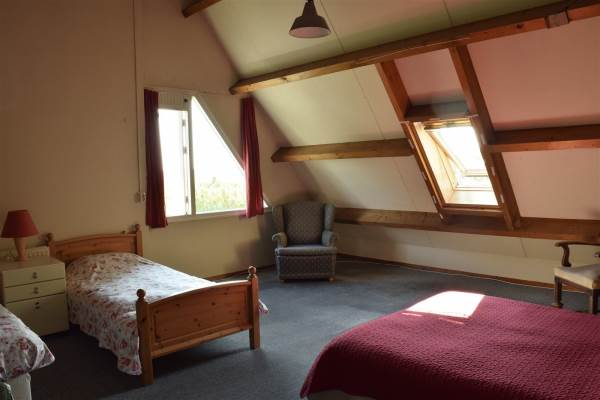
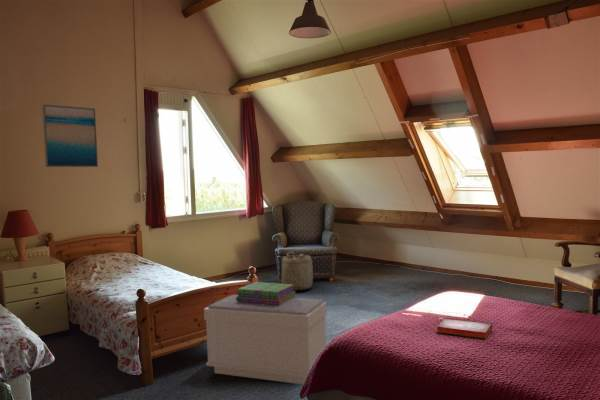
+ hardback book [436,317,493,340]
+ bench [203,294,328,385]
+ stack of books [236,281,297,305]
+ basket [280,251,314,291]
+ wall art [41,103,99,168]
